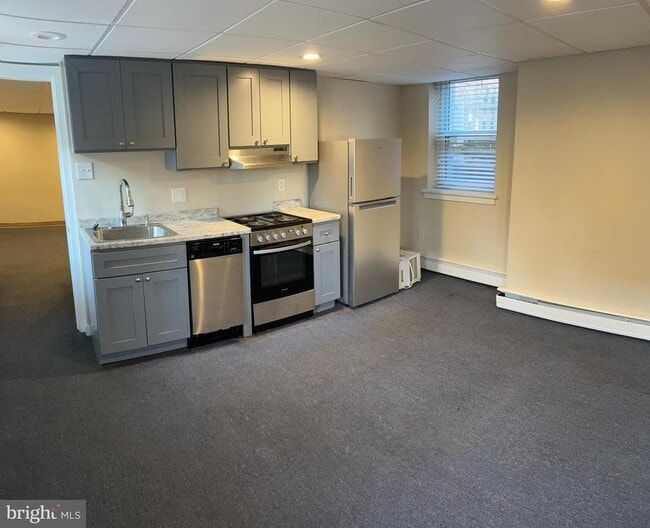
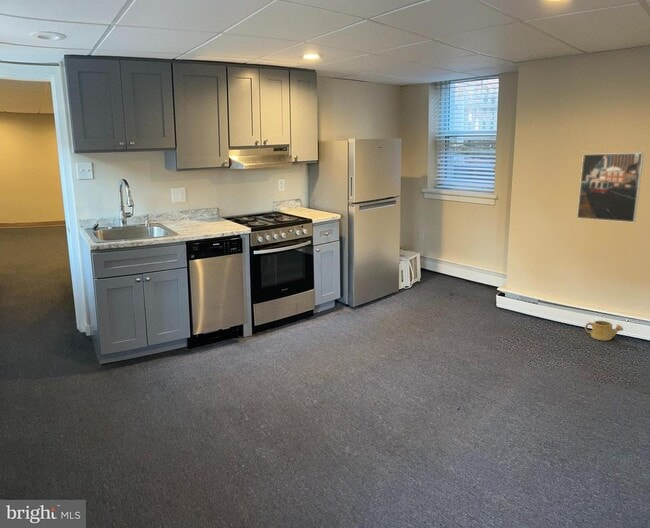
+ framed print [576,152,645,223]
+ watering can [584,320,625,342]
